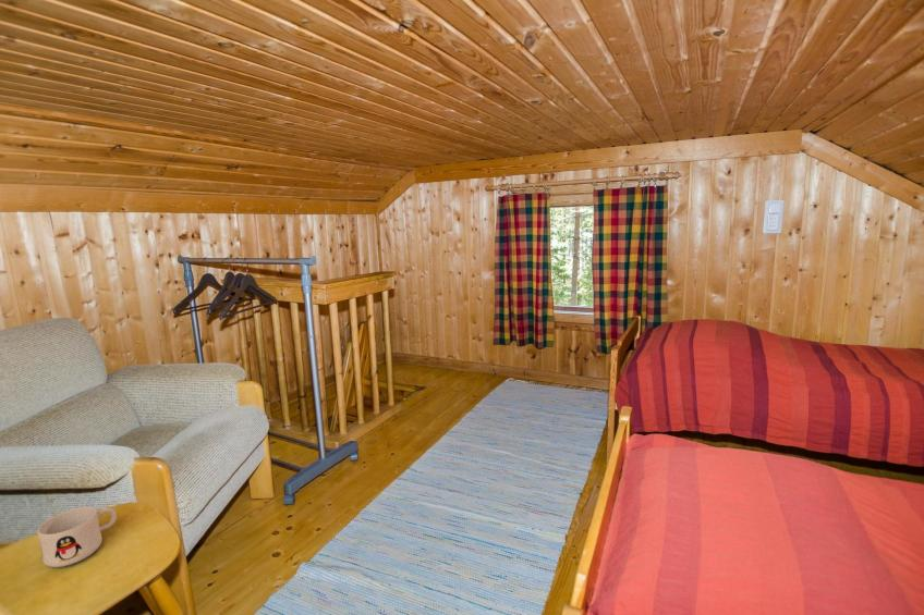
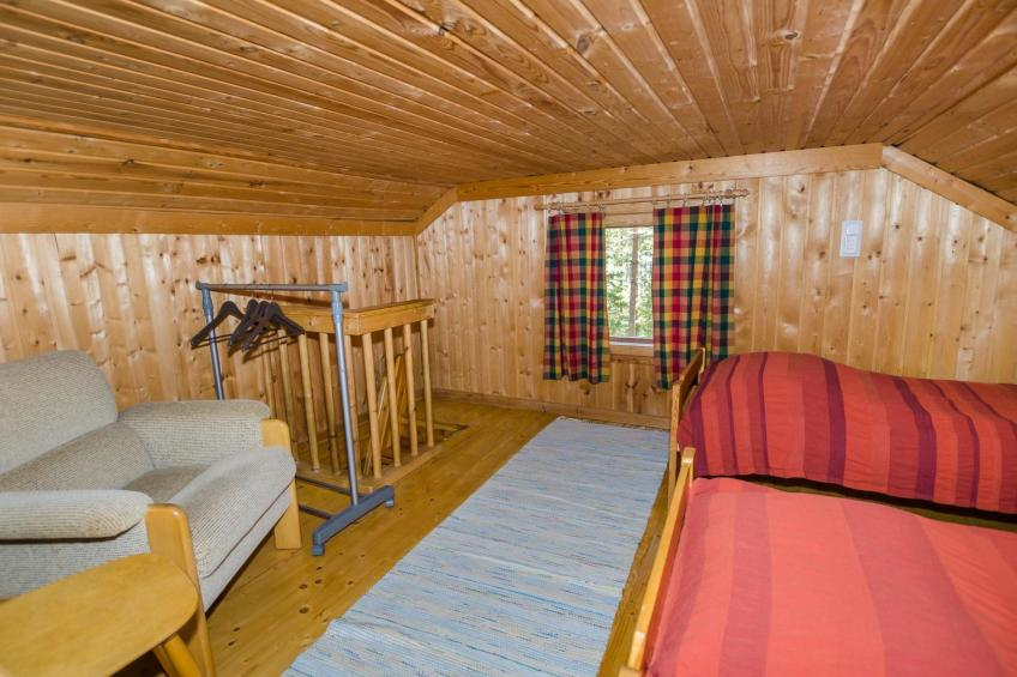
- mug [37,506,118,568]
